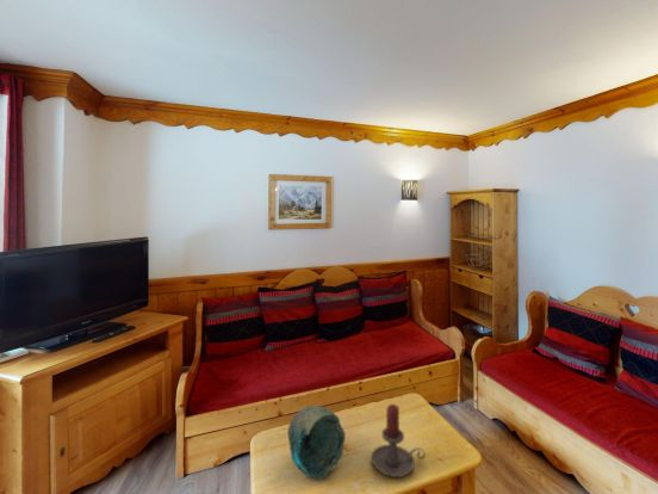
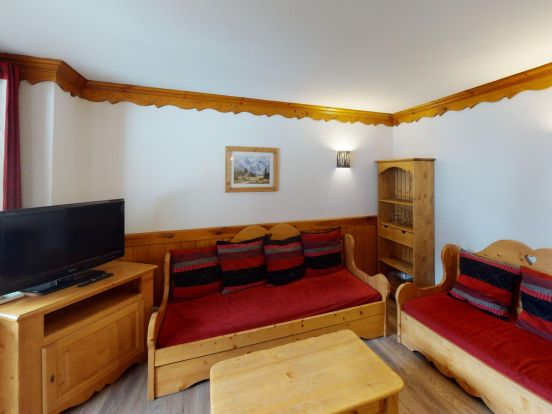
- decorative bowl [286,405,347,481]
- candle holder [371,403,427,478]
